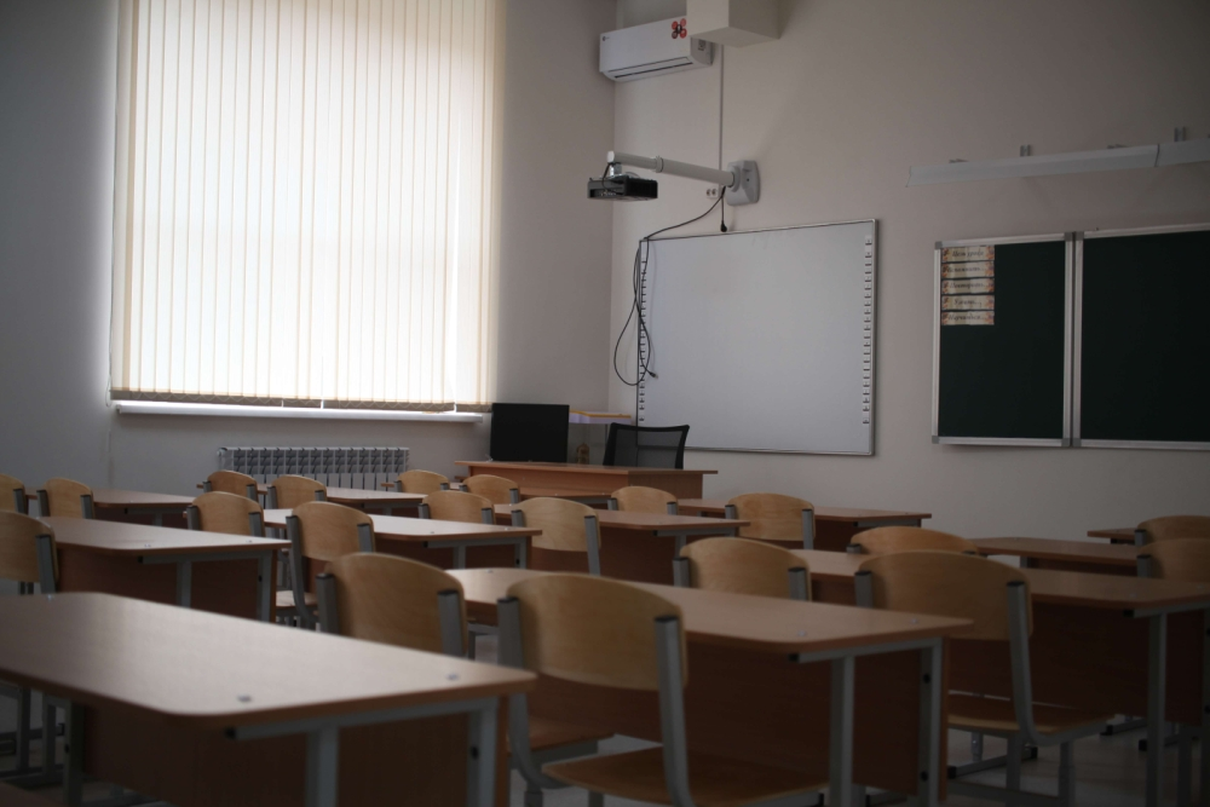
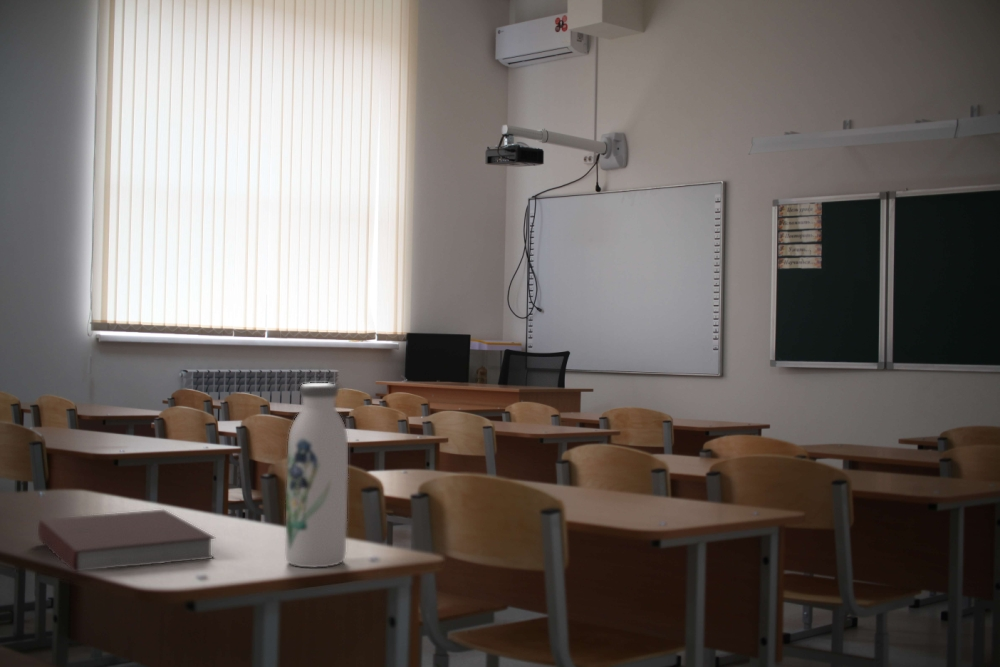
+ water bottle [285,382,349,568]
+ notebook [37,509,216,573]
